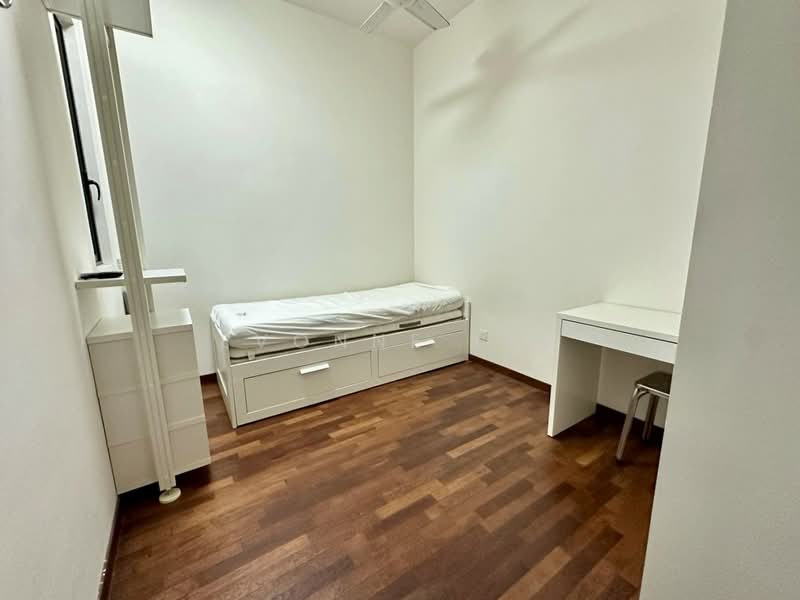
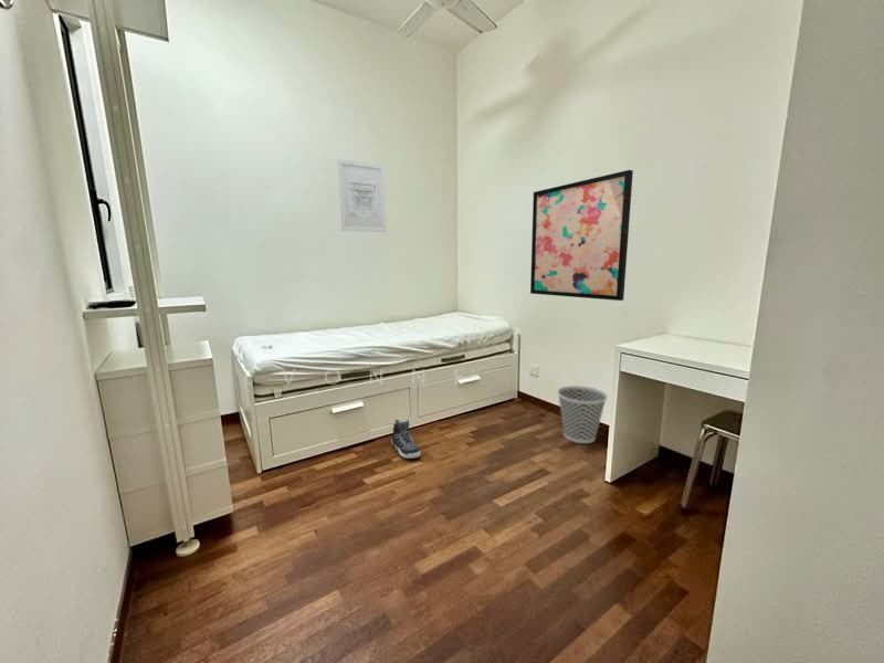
+ wall art [529,169,634,302]
+ wastebasket [556,385,609,444]
+ wall art [337,158,388,233]
+ sneaker [390,419,421,460]
